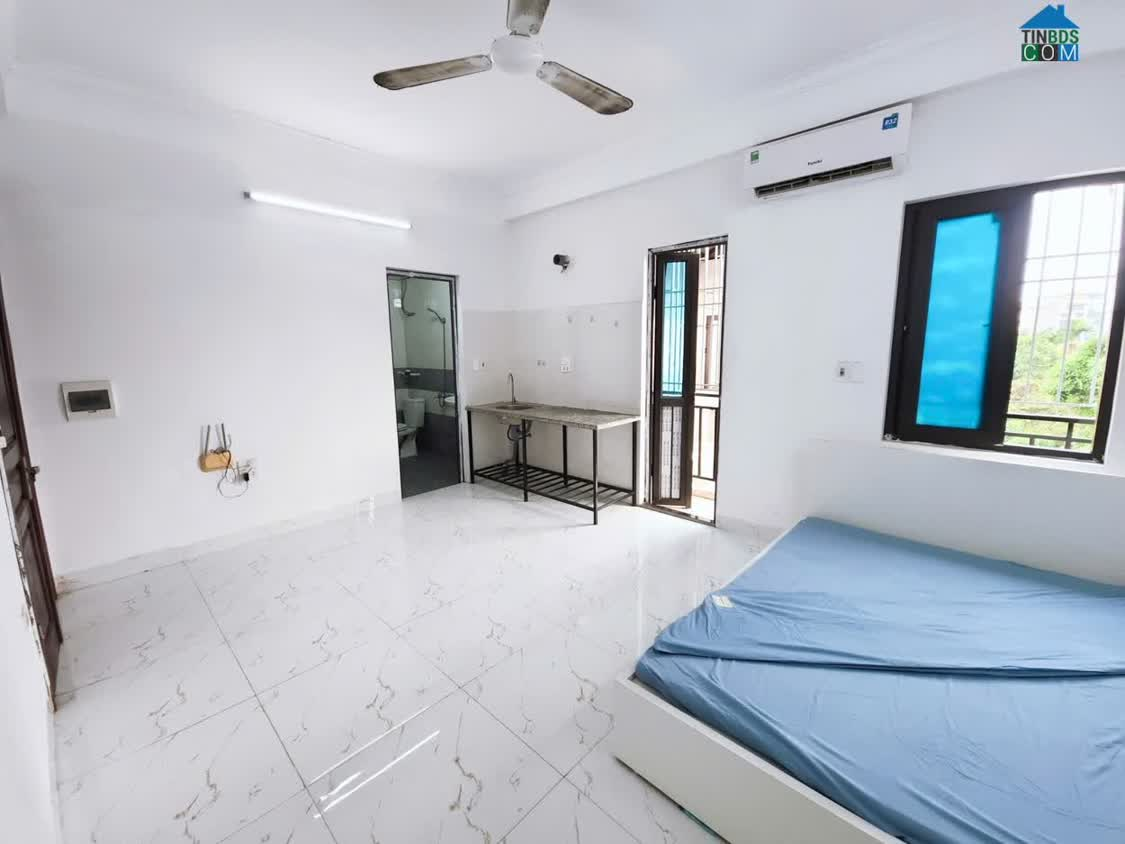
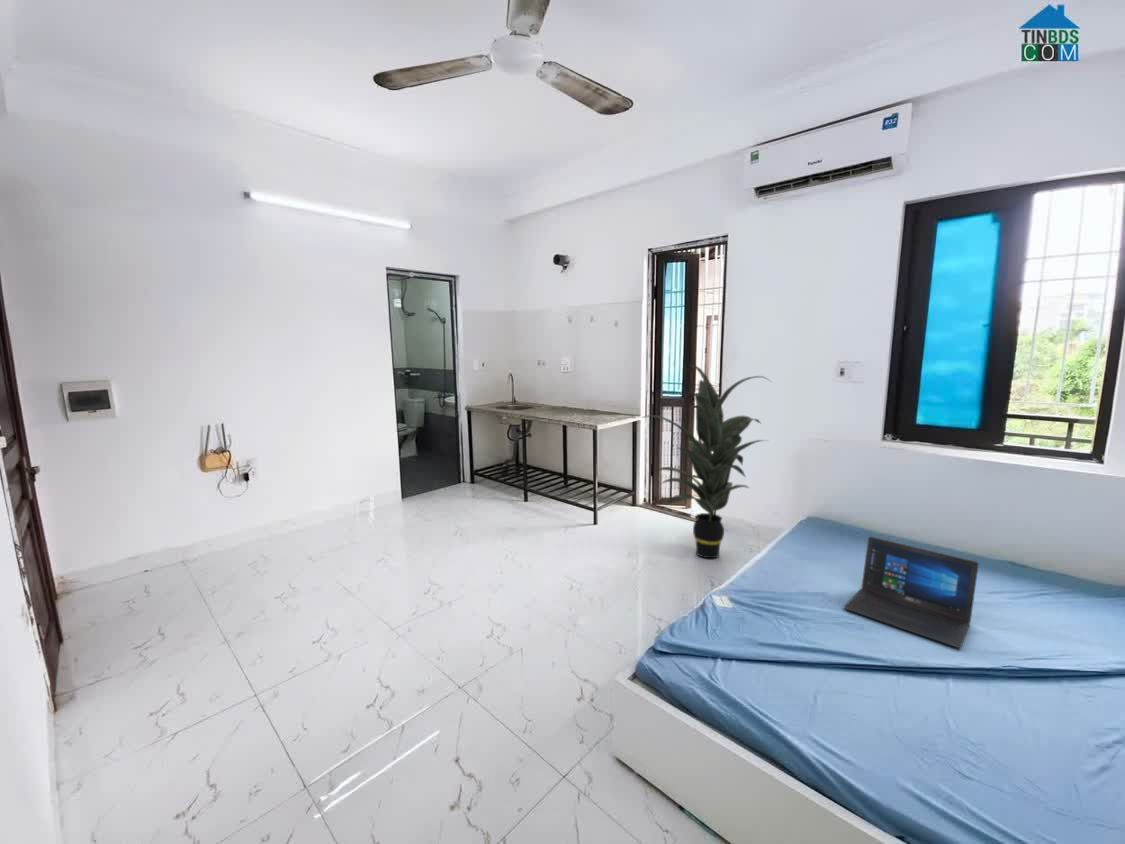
+ laptop [843,536,980,649]
+ indoor plant [640,364,772,559]
